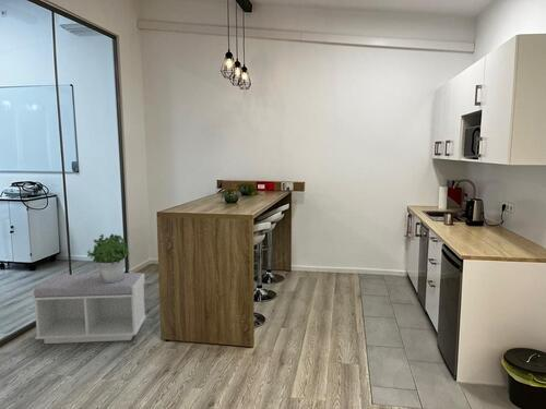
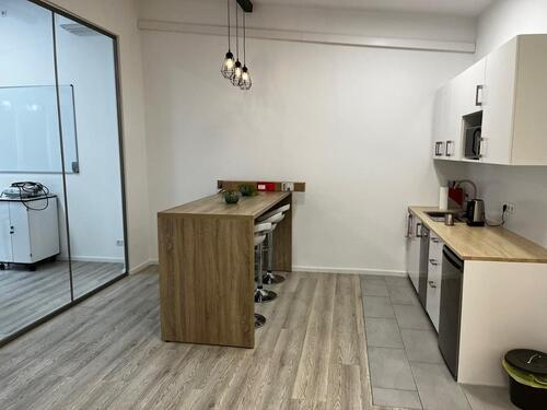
- potted plant [86,233,130,282]
- bench [31,272,147,345]
